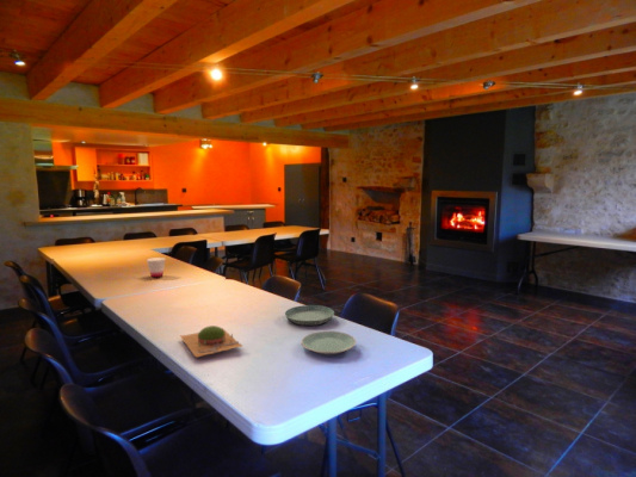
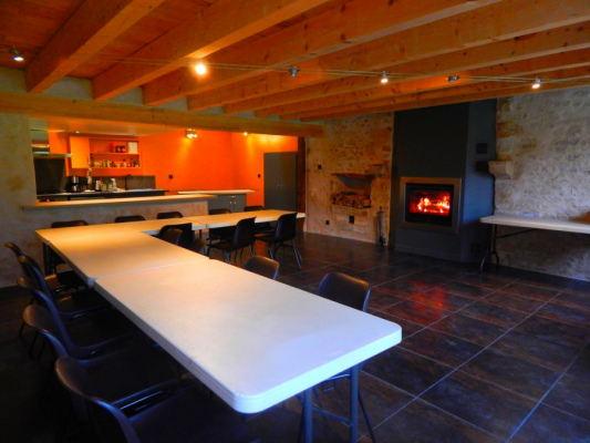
- cup [146,256,167,278]
- saucer [284,304,335,327]
- plate [301,330,357,355]
- plant [179,324,243,359]
